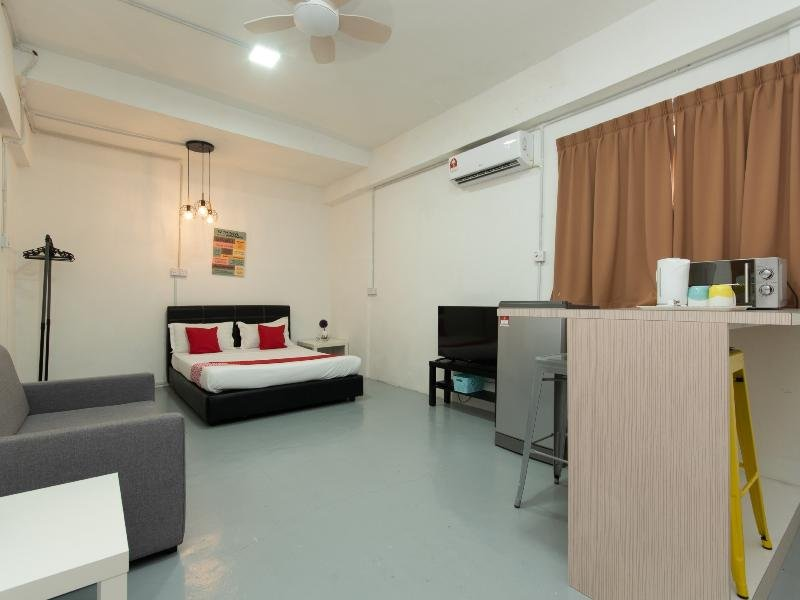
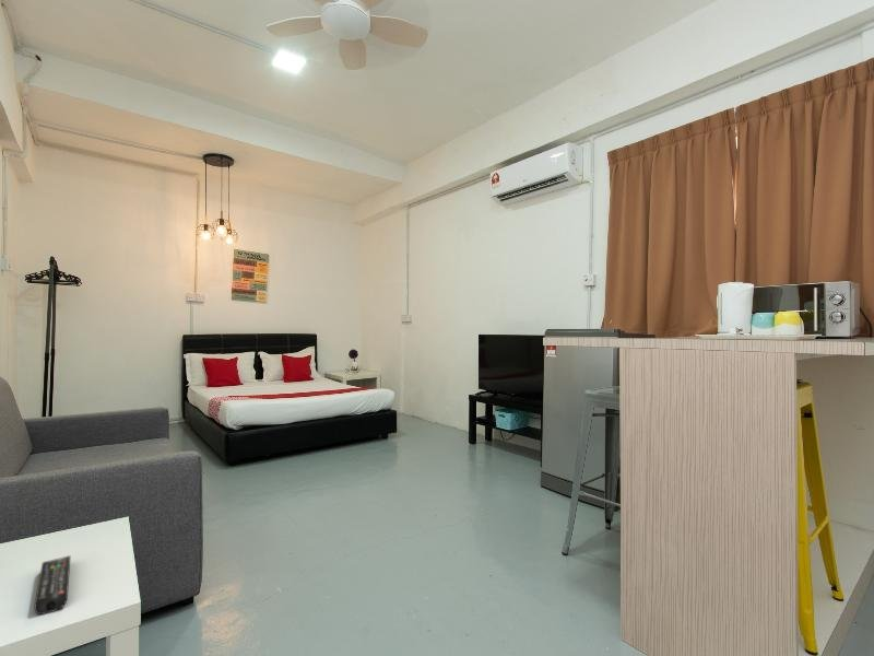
+ remote control [33,554,72,616]
